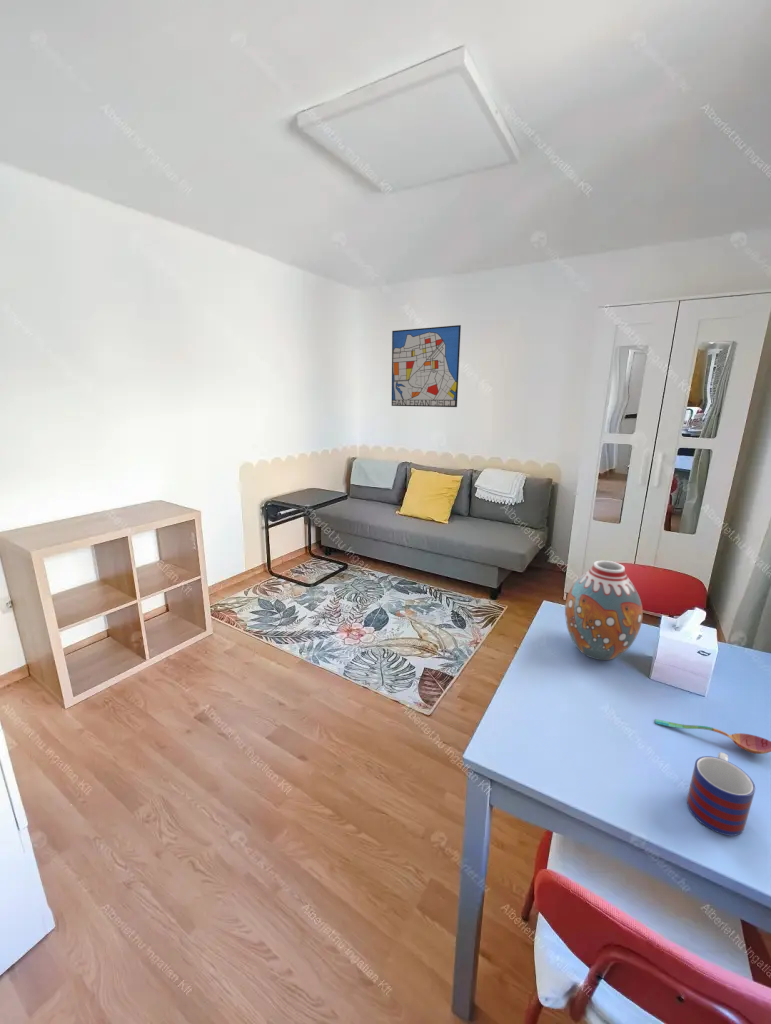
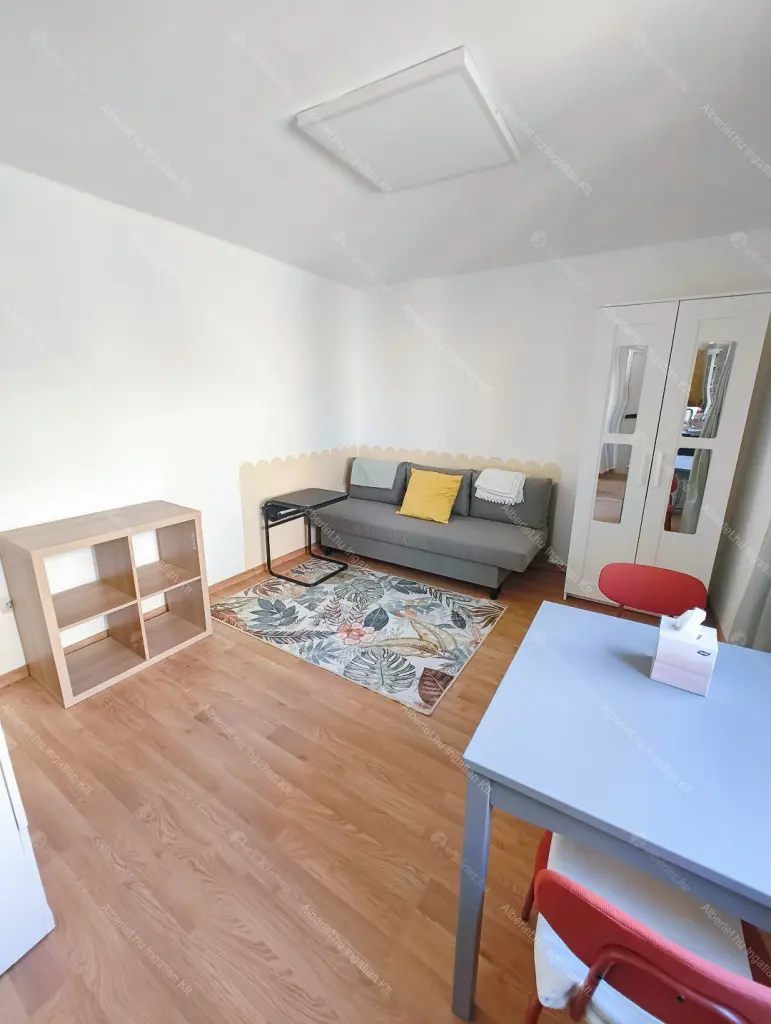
- vase [564,560,644,661]
- mug [686,751,756,837]
- soupspoon [654,718,771,755]
- wall art [391,324,462,408]
